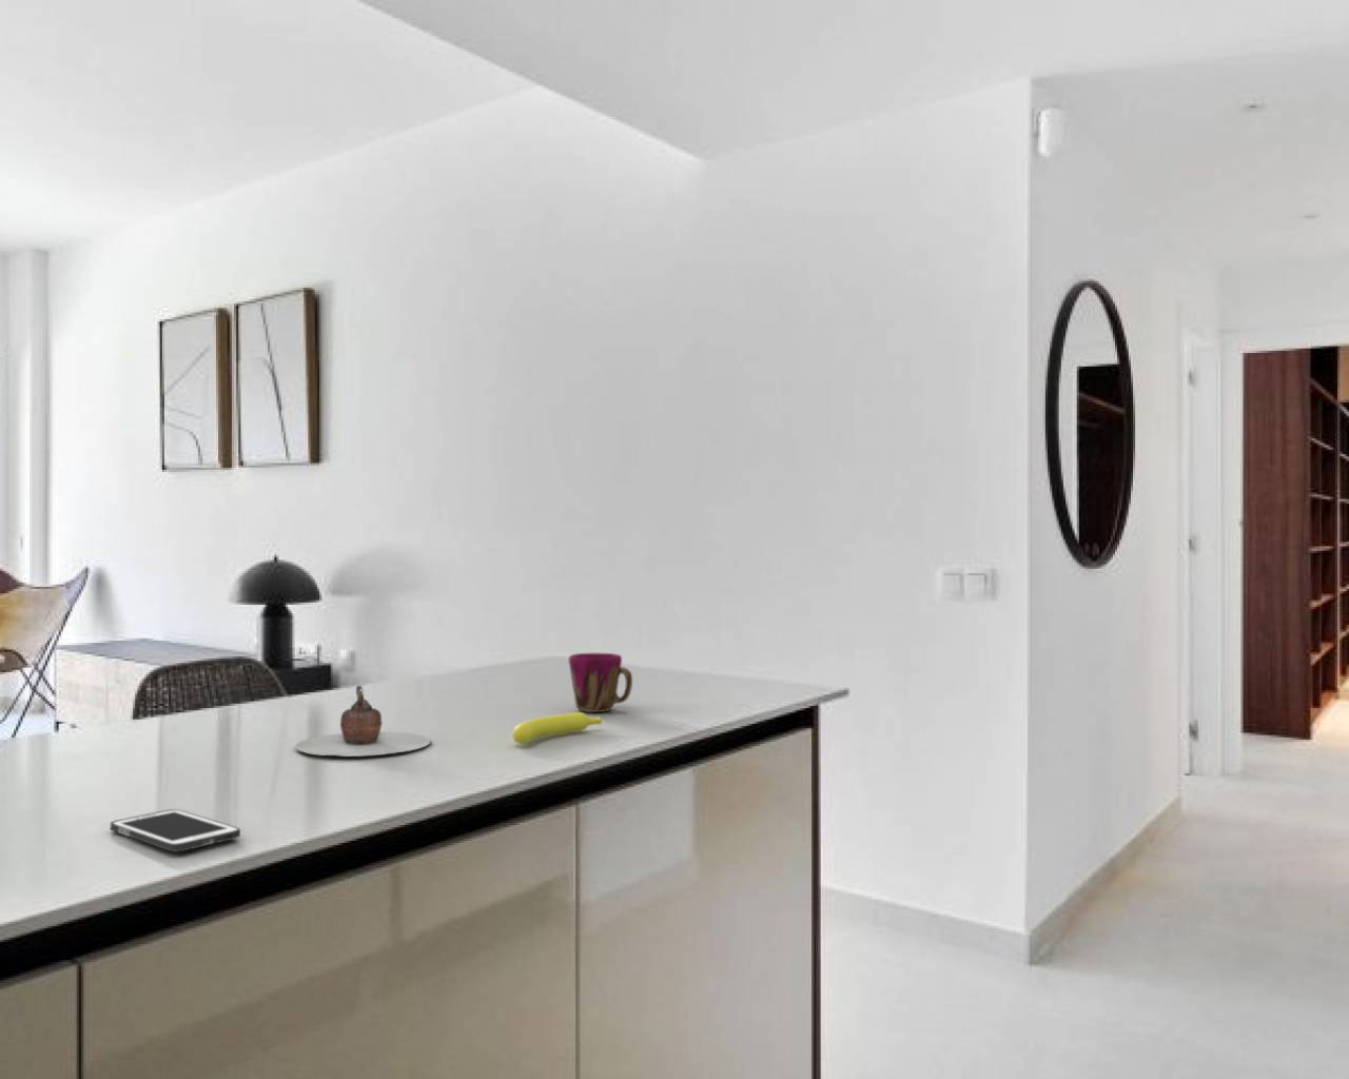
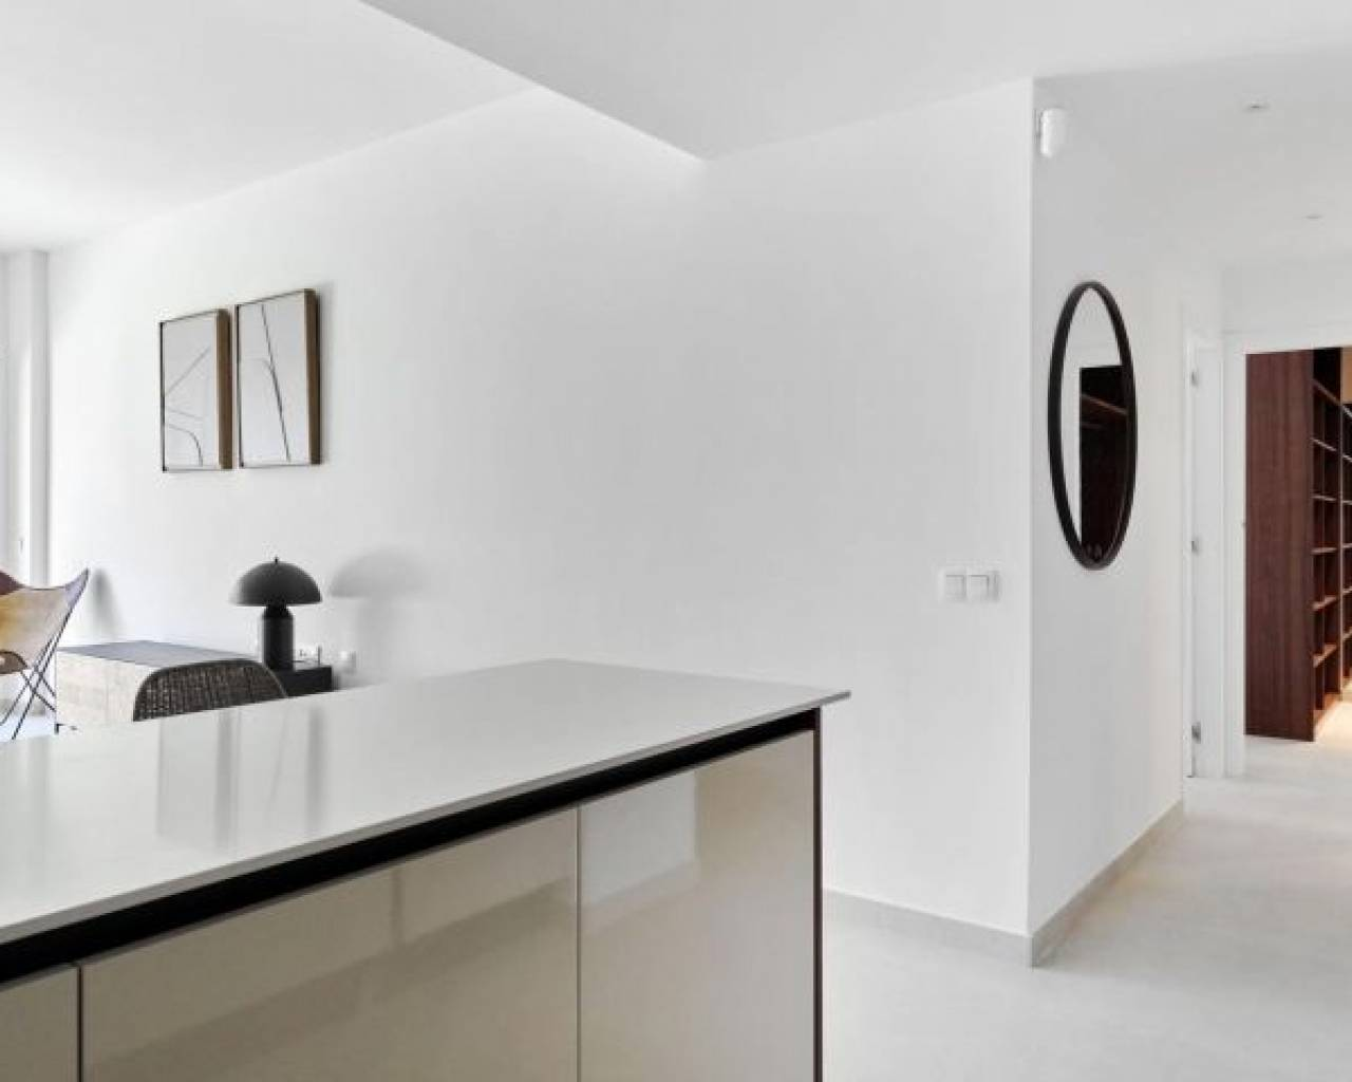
- cup [568,652,633,713]
- teapot [294,685,431,758]
- banana [511,711,602,745]
- cell phone [110,808,241,853]
